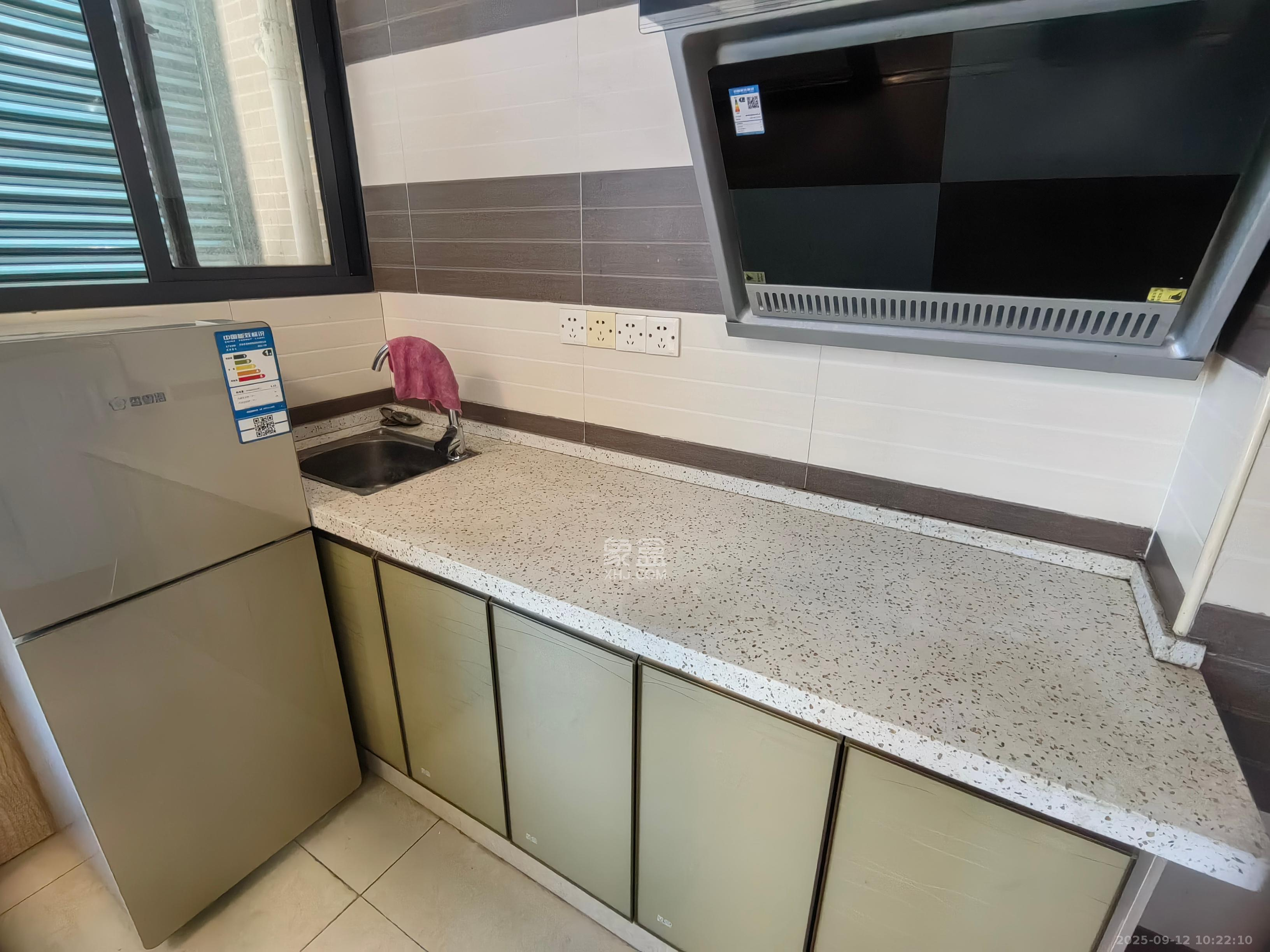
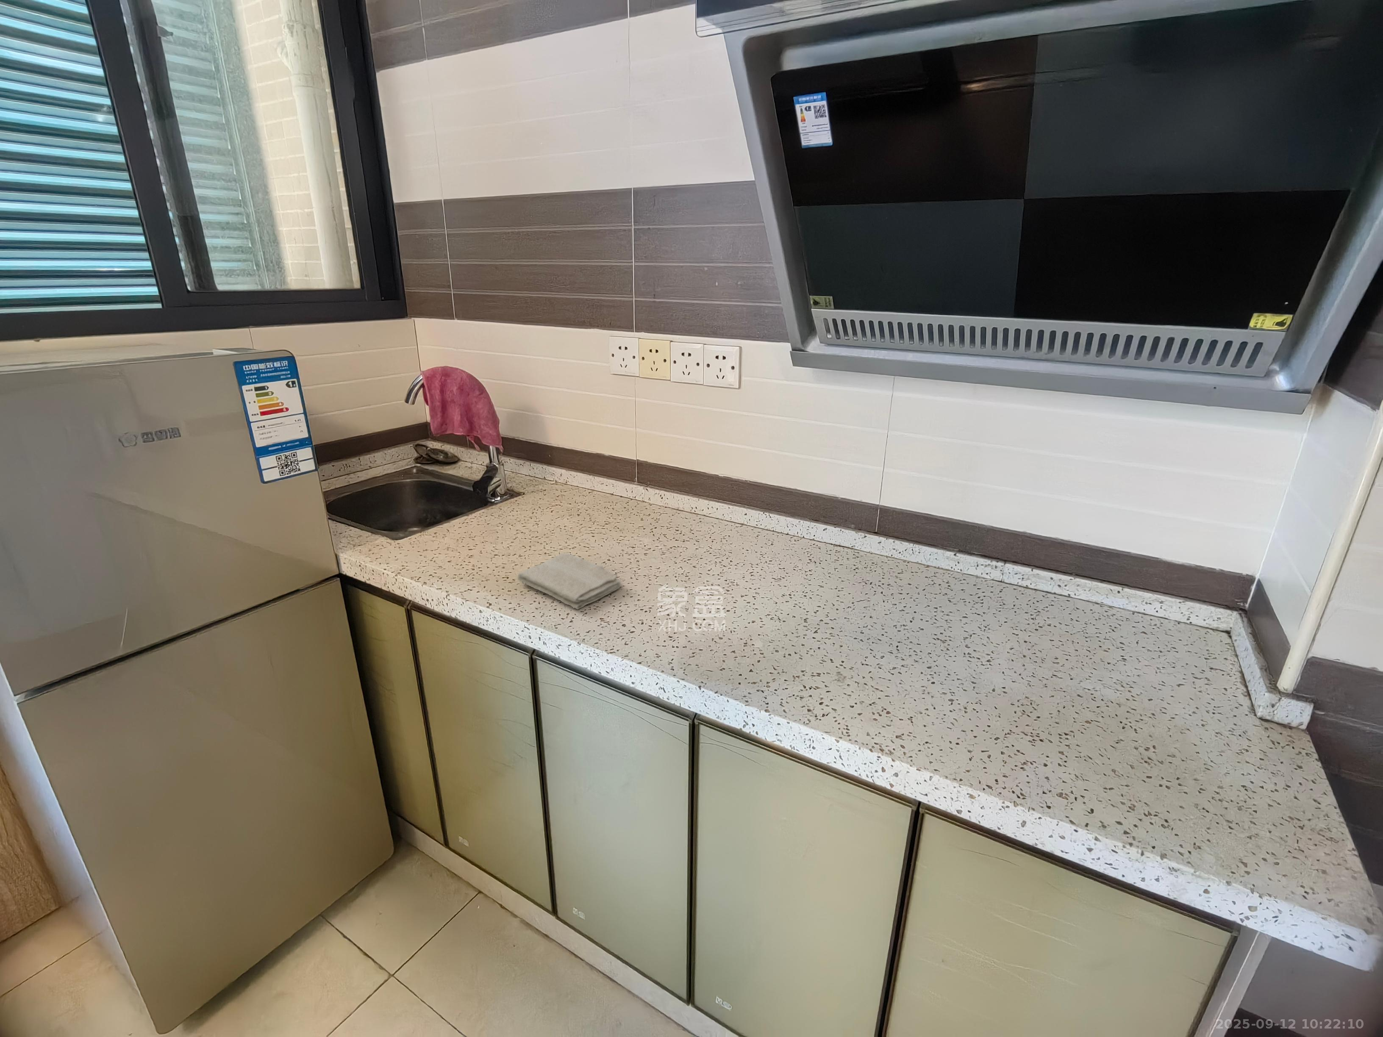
+ washcloth [517,552,622,610]
